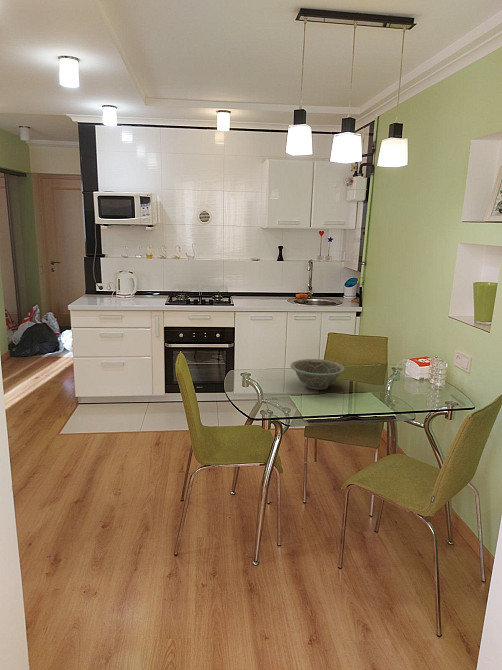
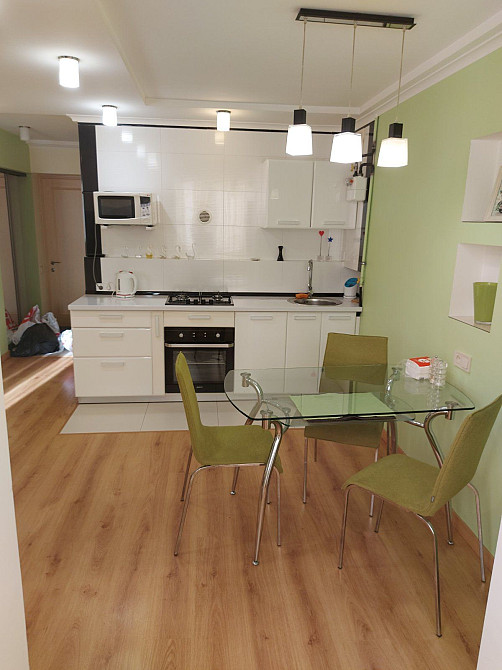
- decorative bowl [290,358,346,391]
